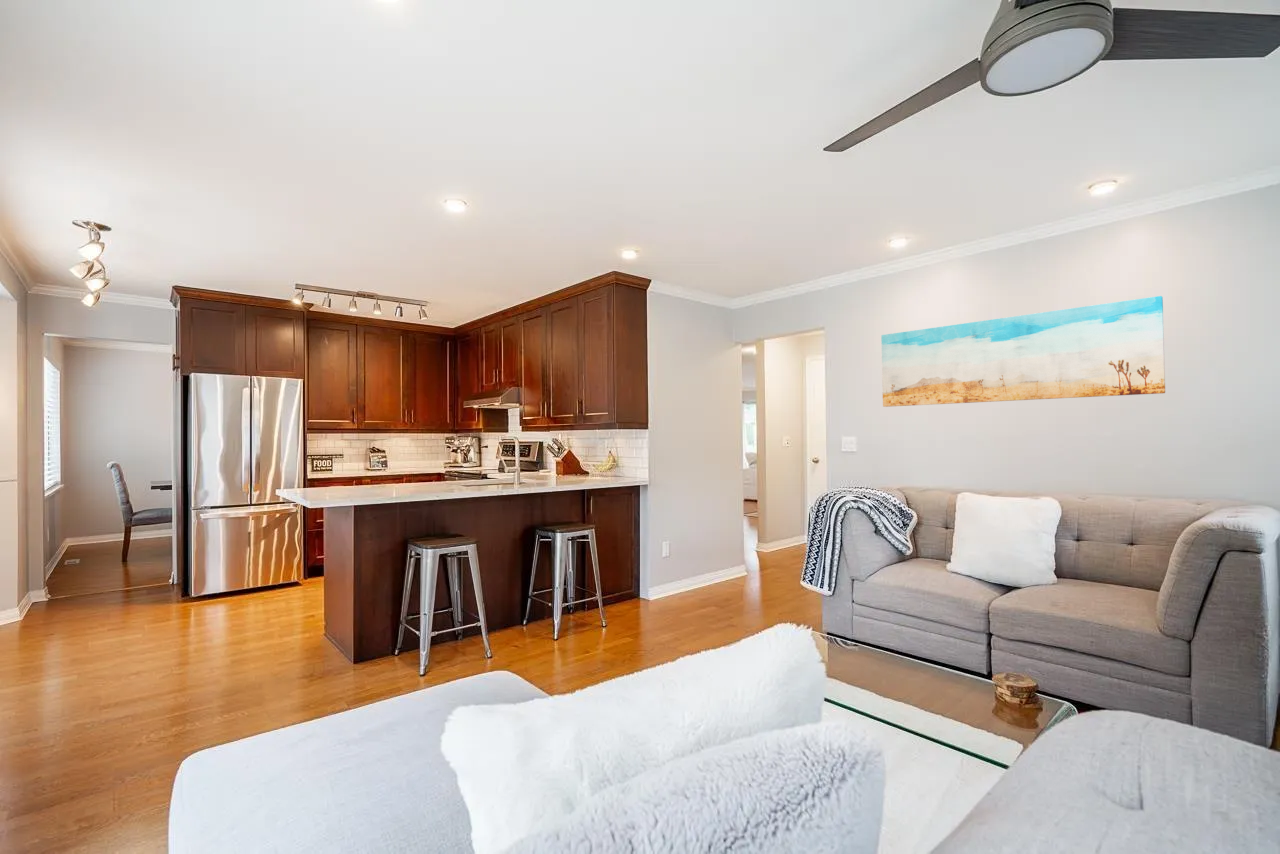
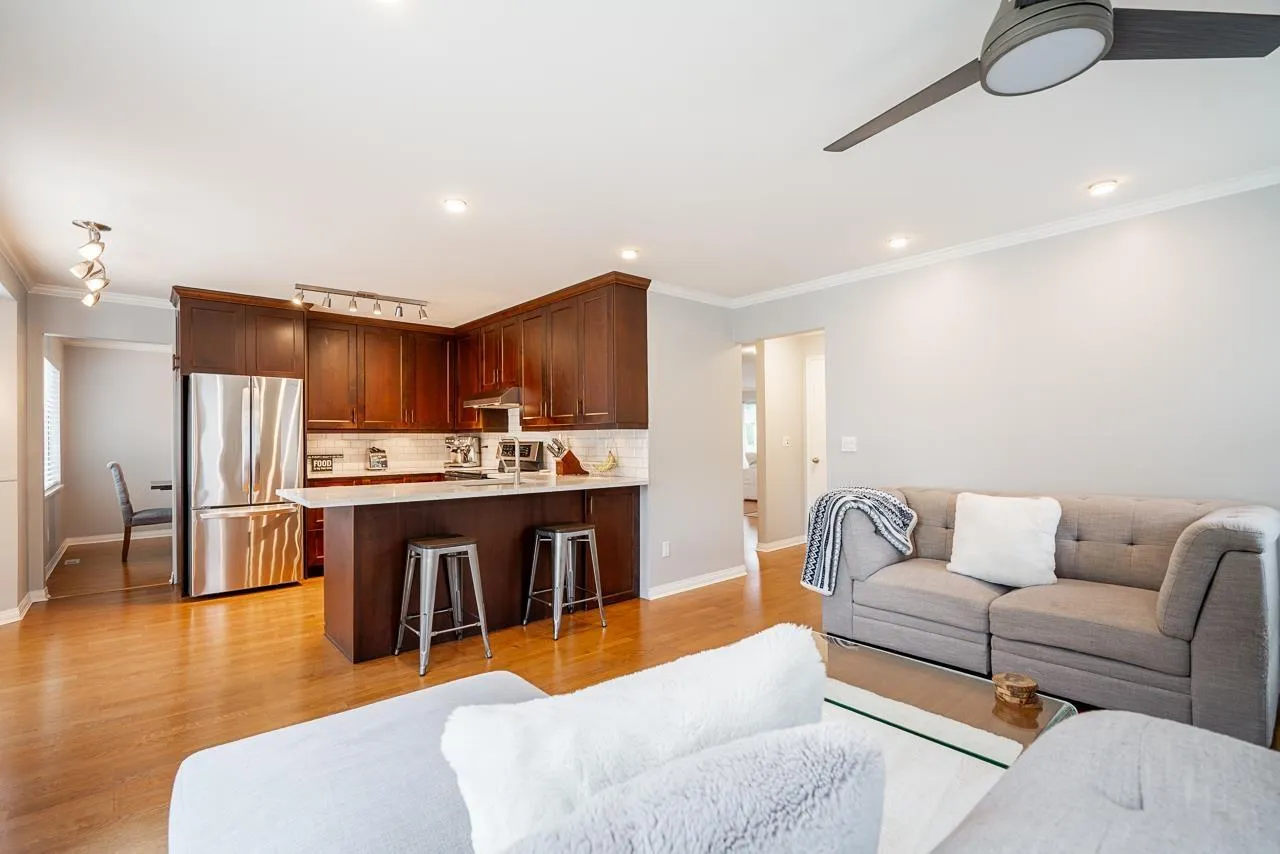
- wall art [880,295,1166,408]
